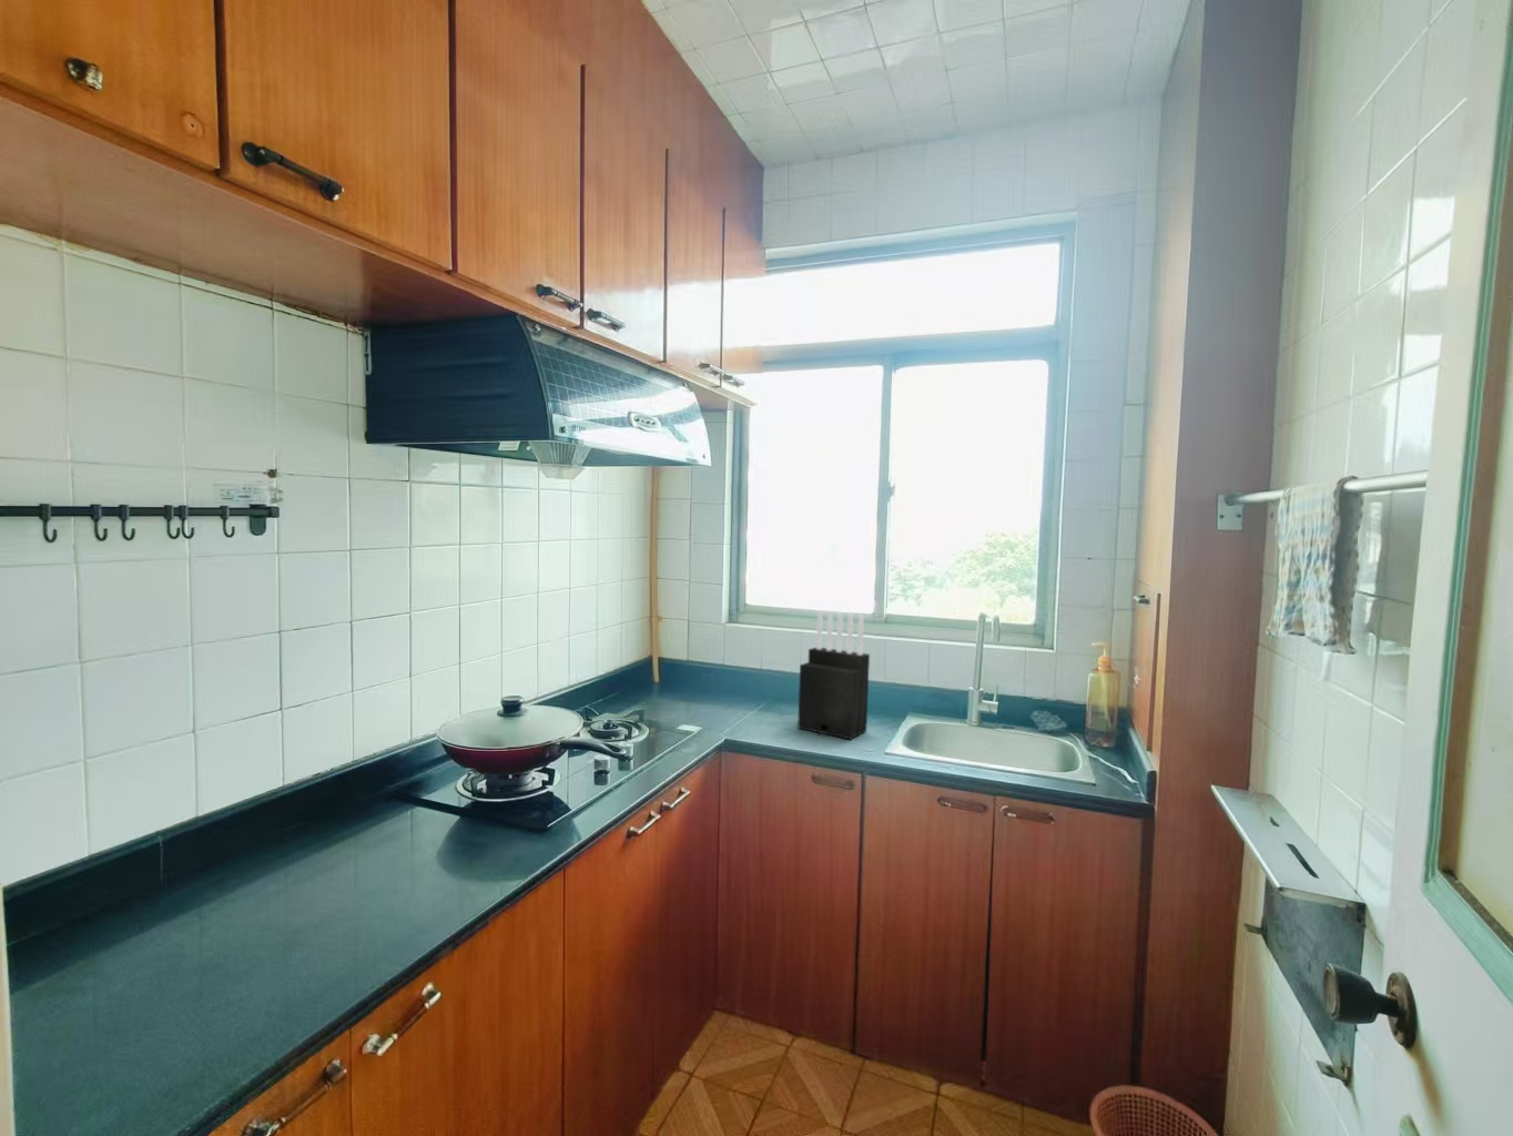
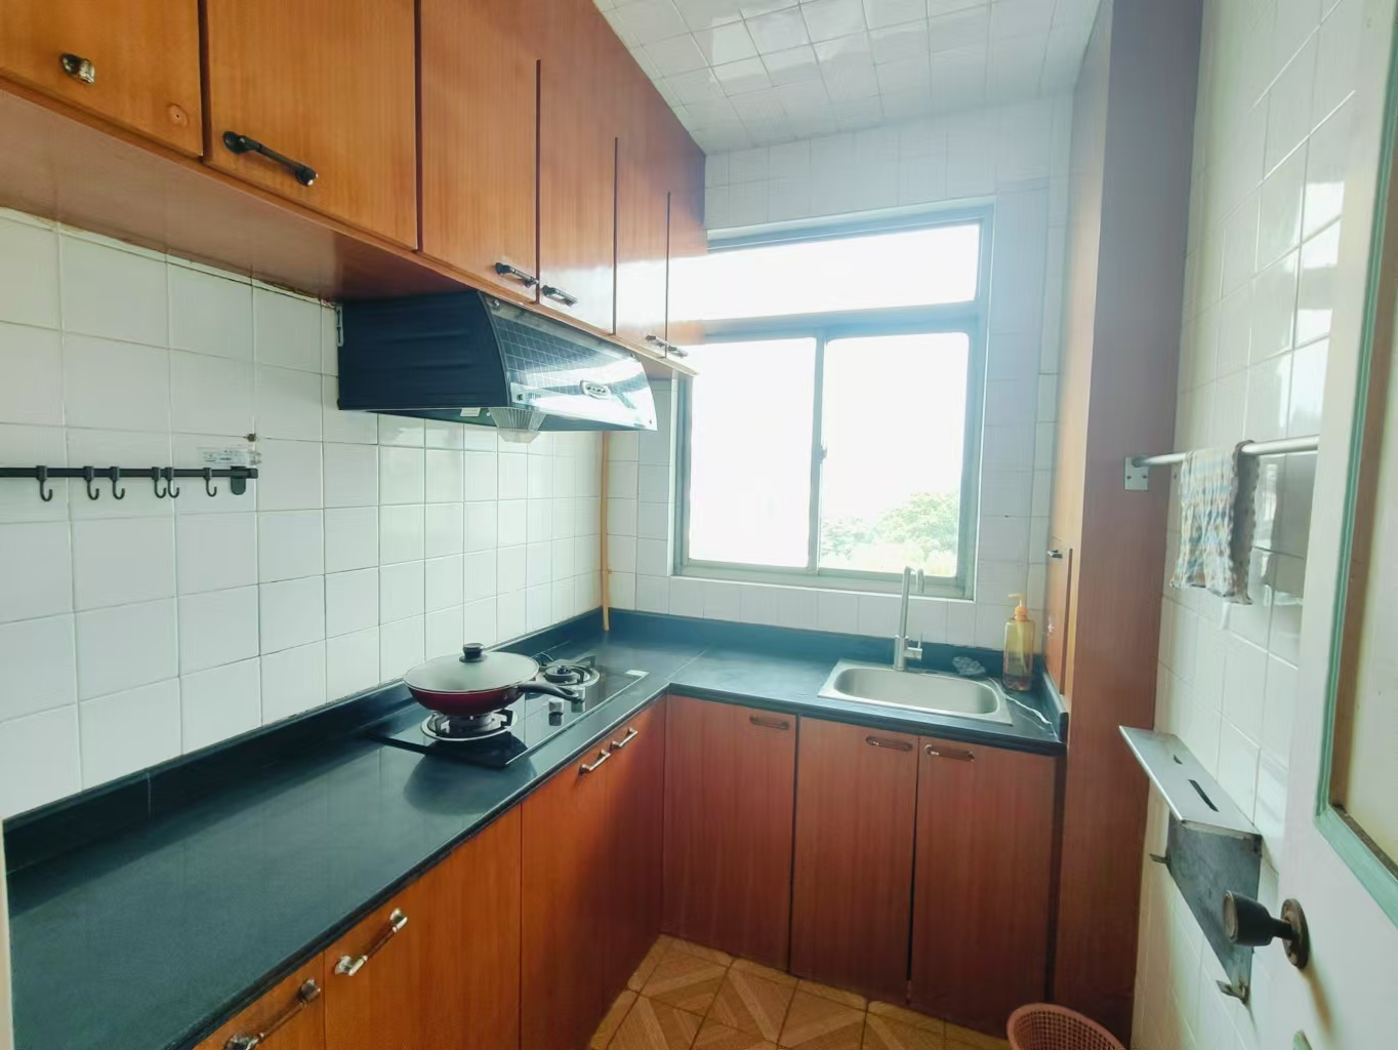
- knife block [796,609,871,741]
